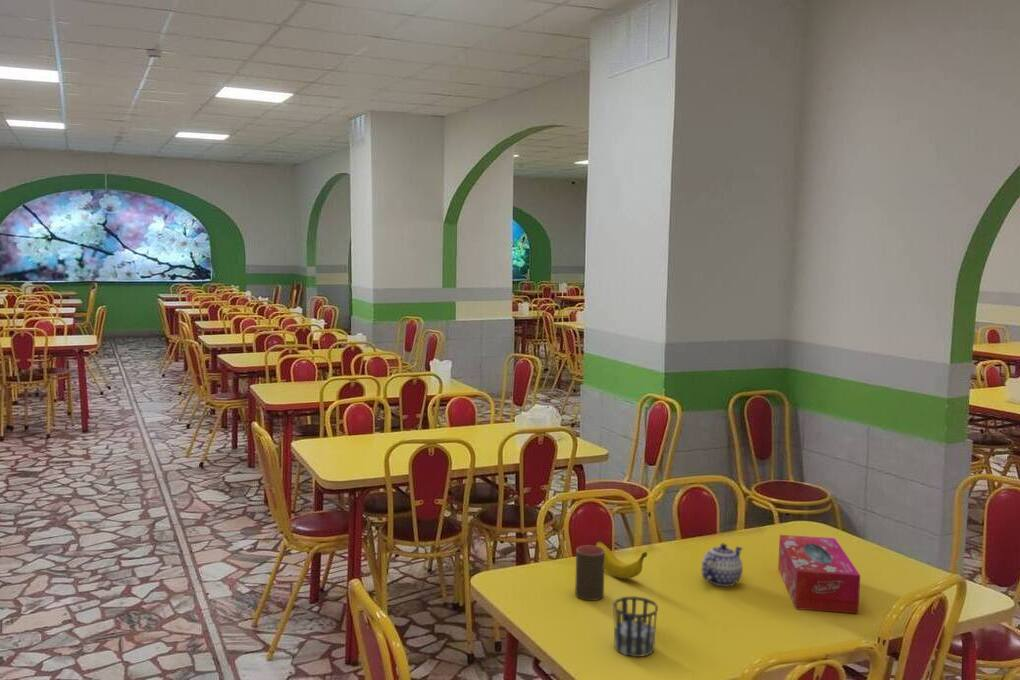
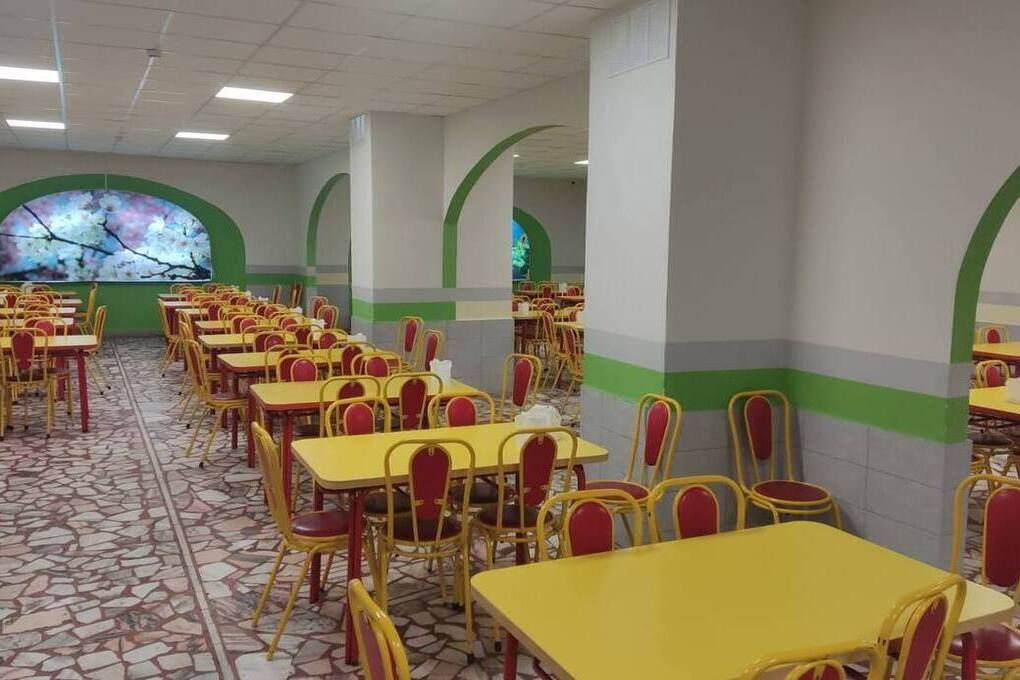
- teapot [701,543,744,588]
- cup [574,544,605,601]
- banana [595,540,648,580]
- tissue box [777,534,861,614]
- cup [612,595,659,658]
